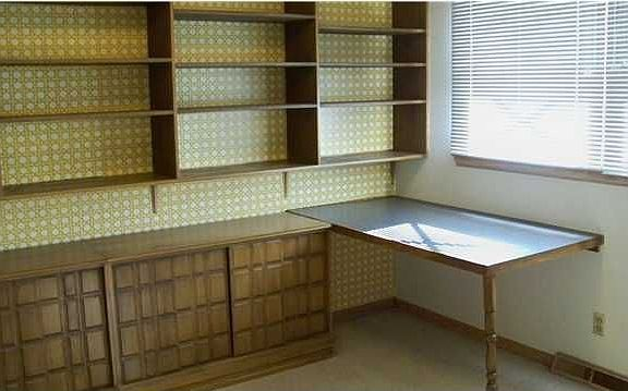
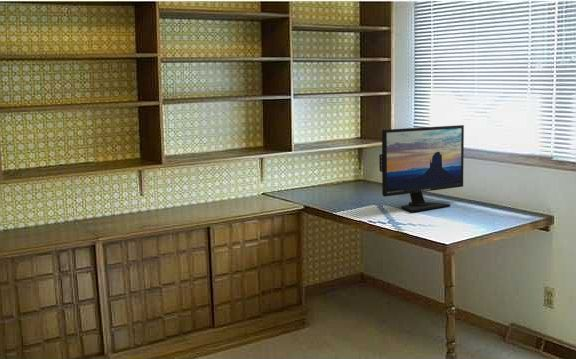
+ computer monitor [378,124,465,213]
